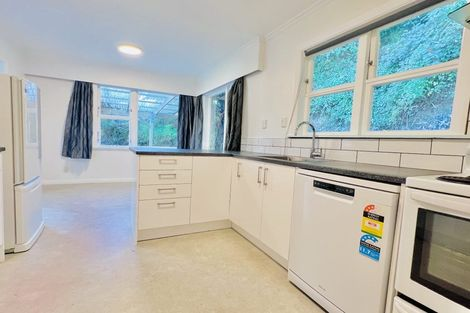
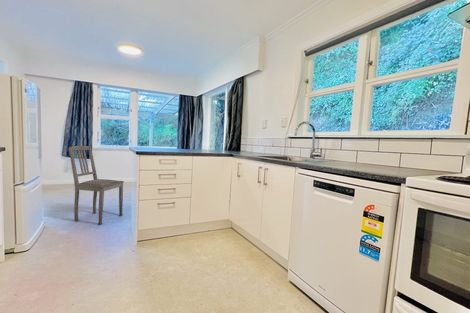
+ dining chair [68,145,125,225]
